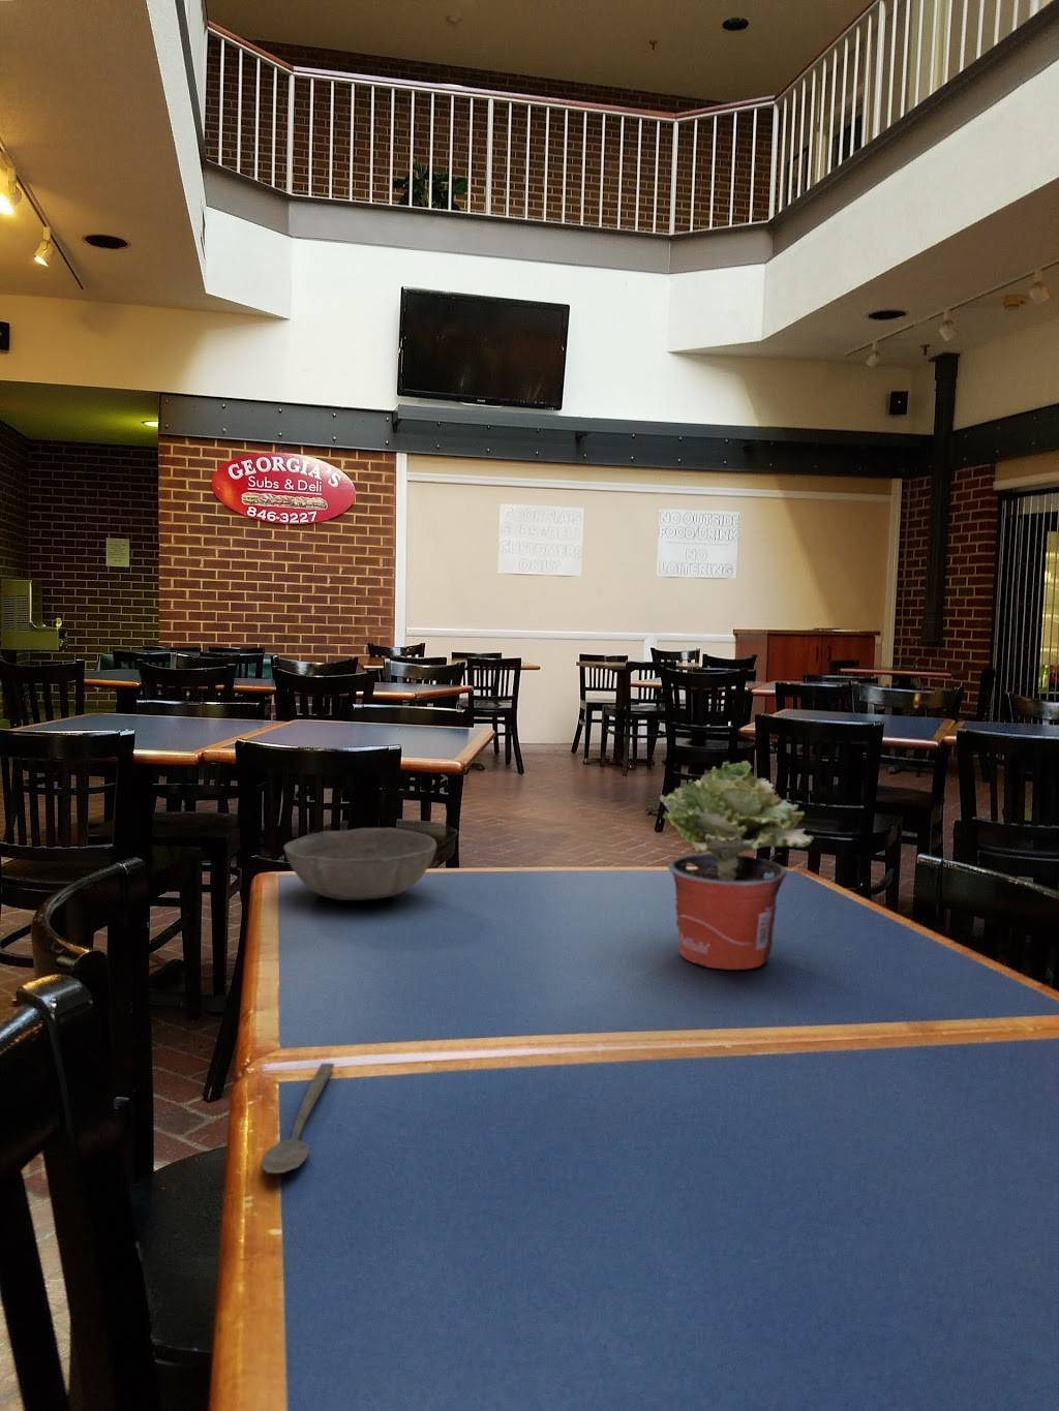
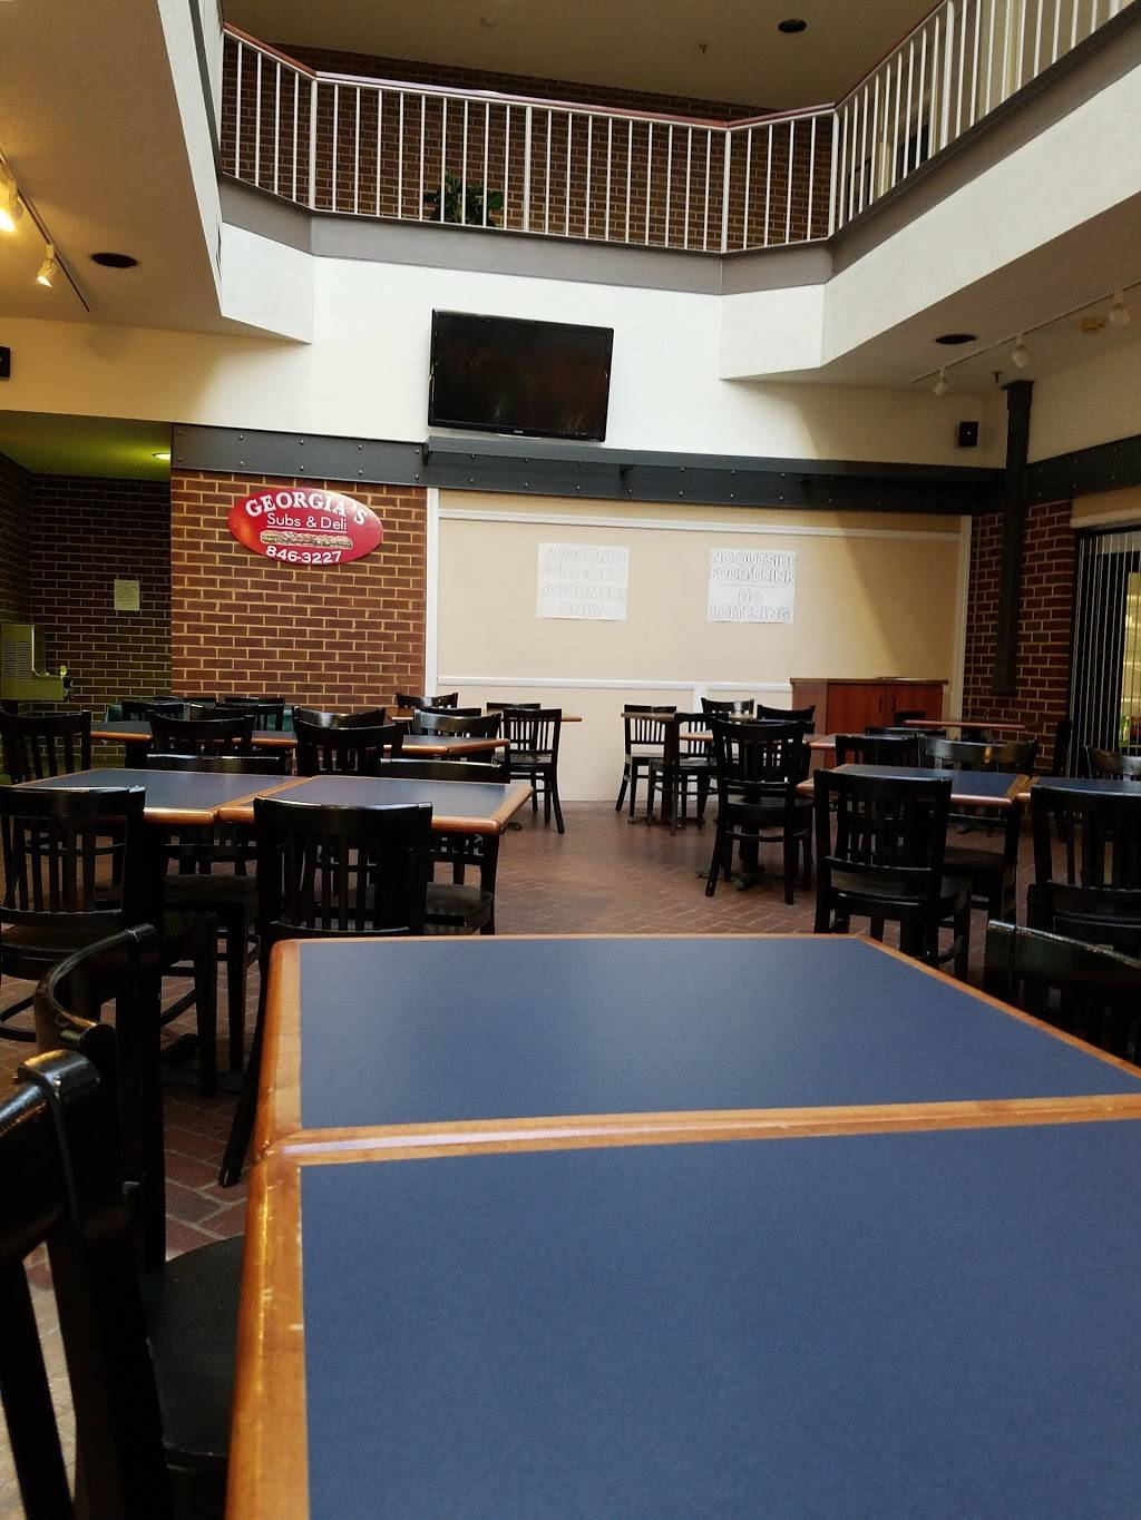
- bowl [283,827,437,902]
- spoon [259,1063,335,1174]
- potted plant [657,759,815,971]
